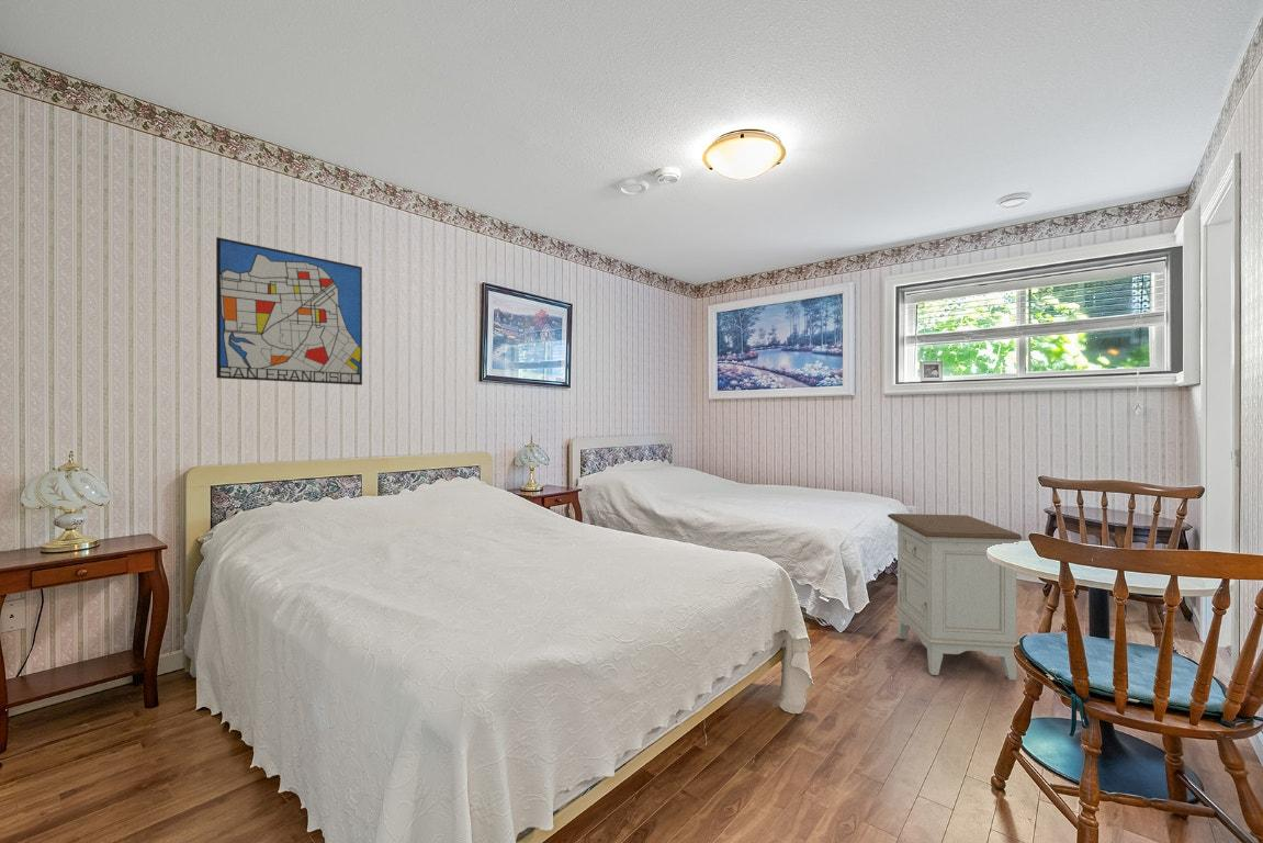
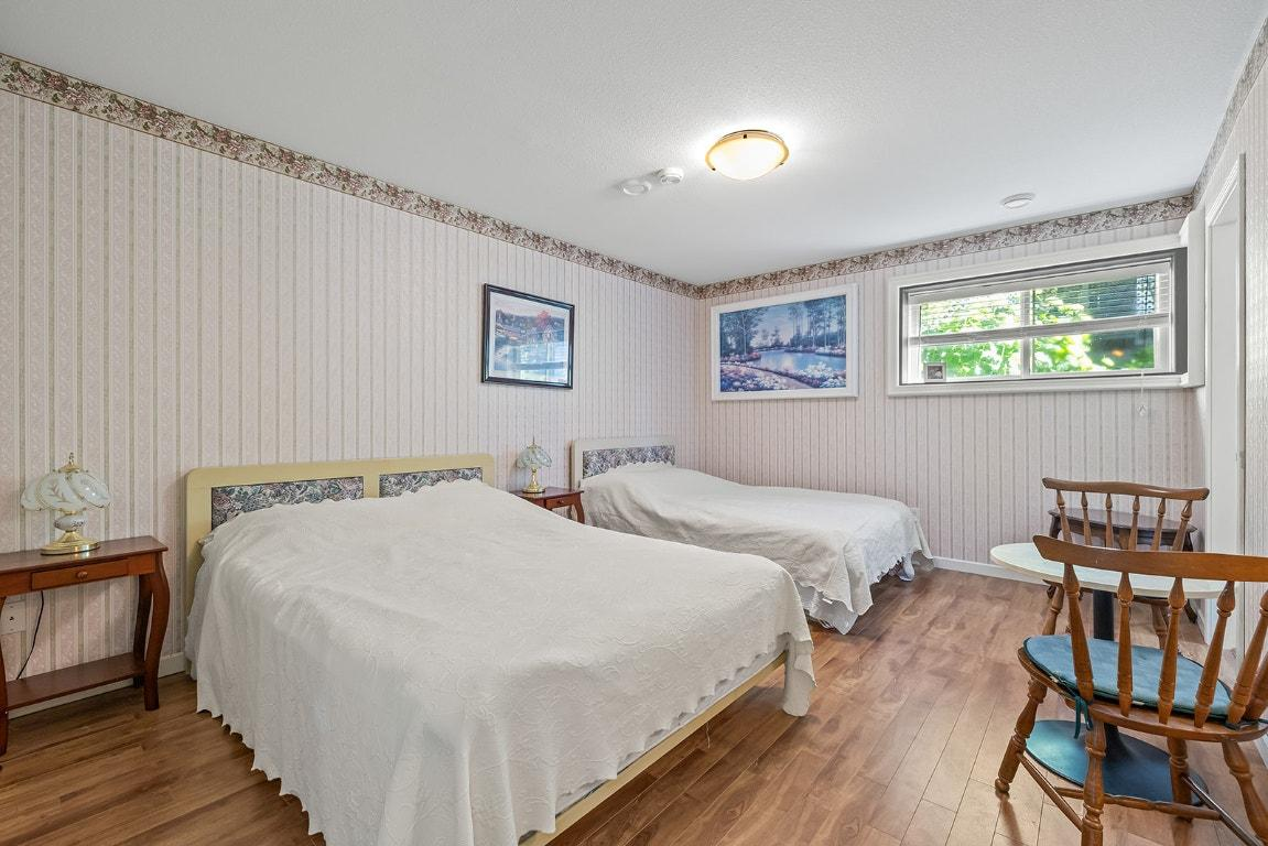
- nightstand [887,513,1023,681]
- wall art [215,236,363,386]
